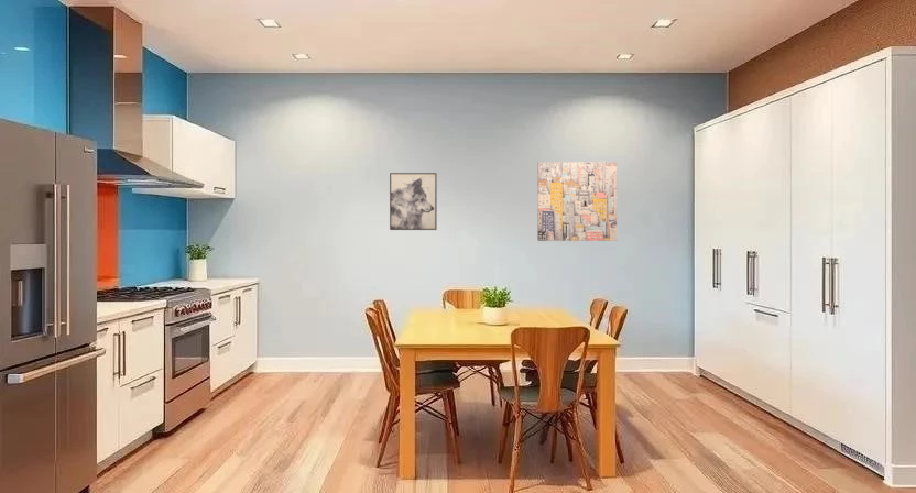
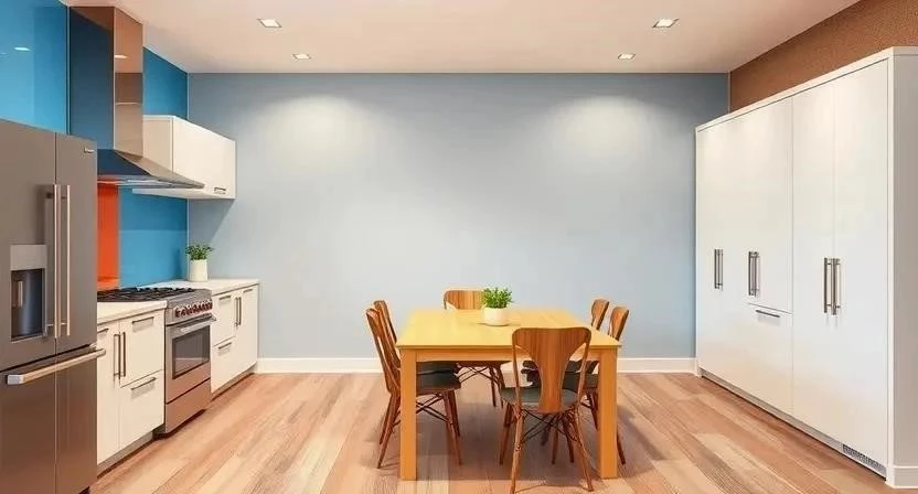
- wall art [389,172,438,231]
- wall art [536,161,618,242]
